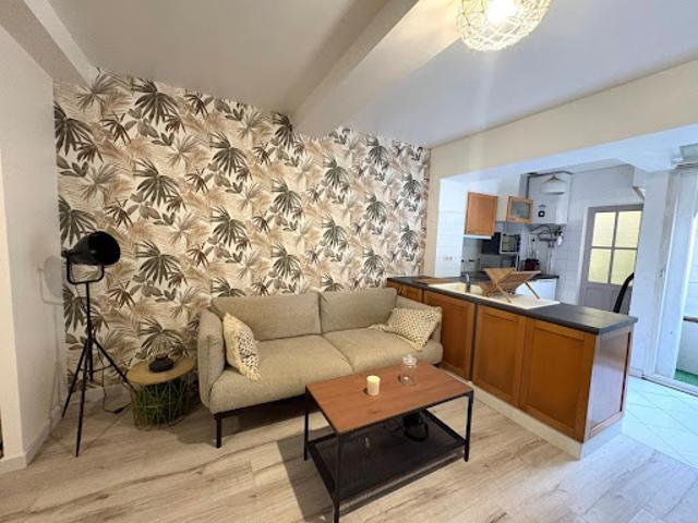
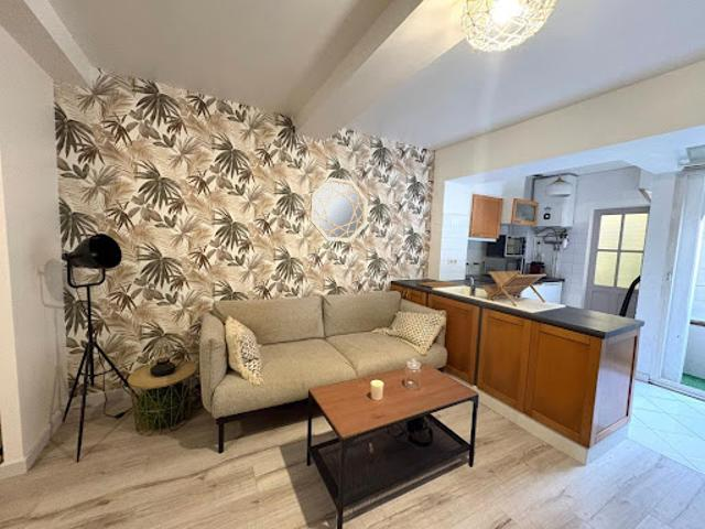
+ home mirror [310,176,369,242]
